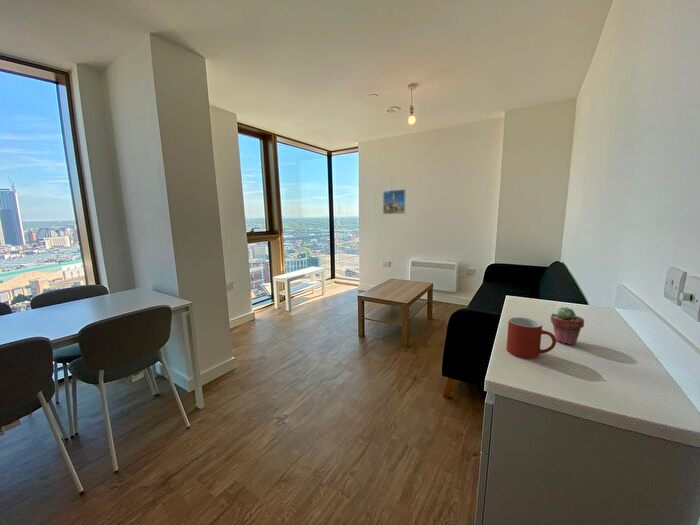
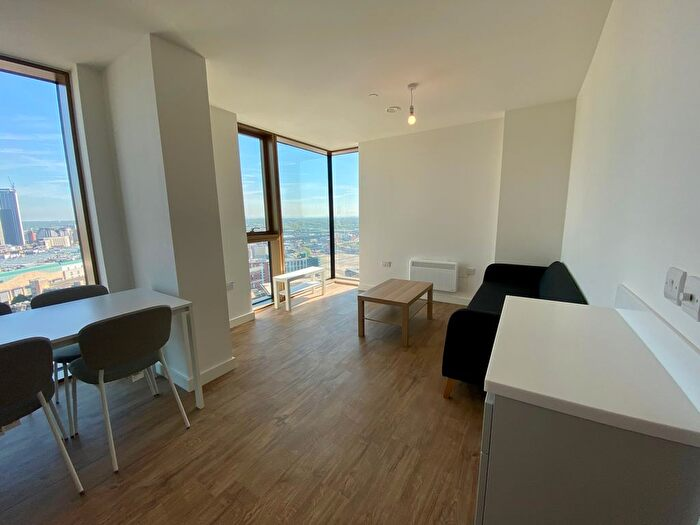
- potted succulent [550,306,585,346]
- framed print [382,188,407,215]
- mug [506,316,557,360]
